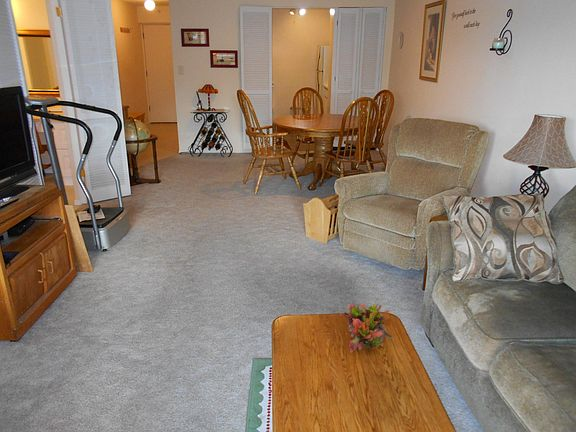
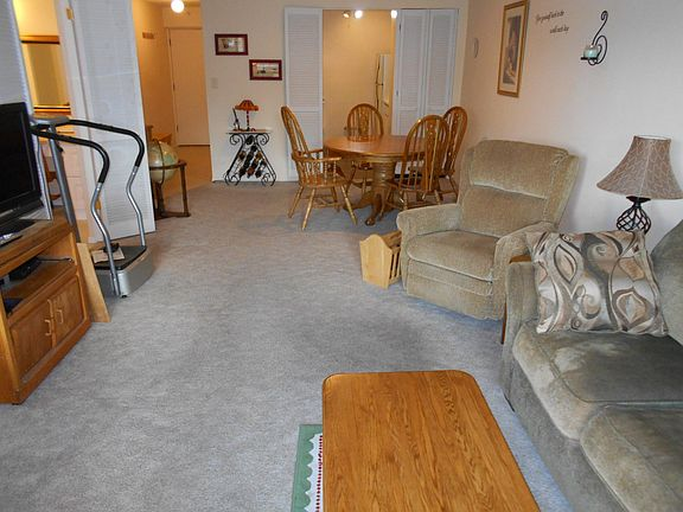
- plant [339,302,393,354]
